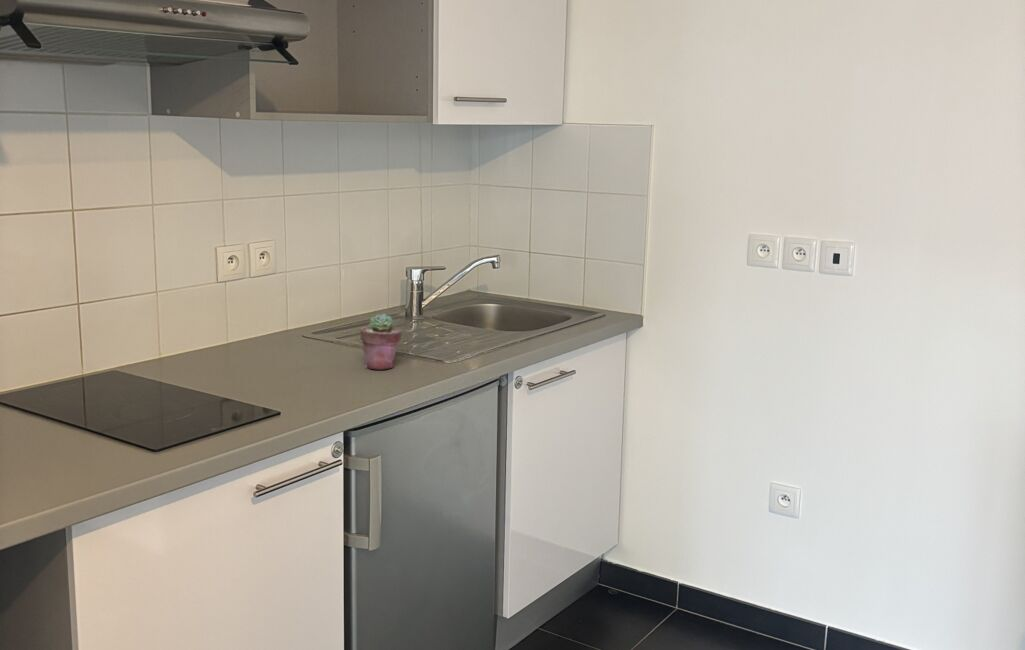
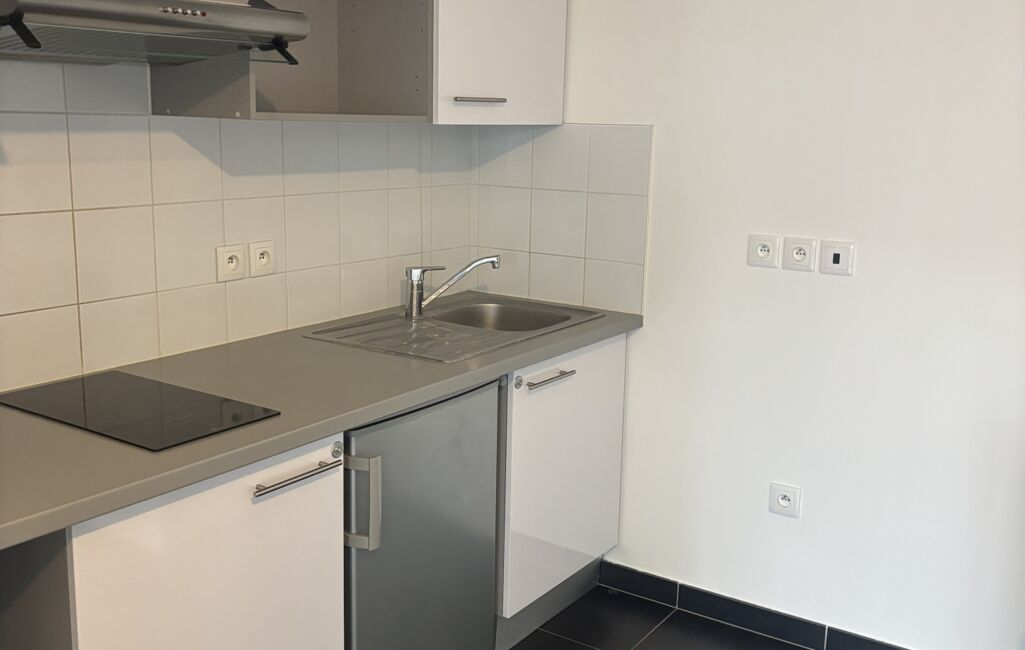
- potted succulent [359,313,402,370]
